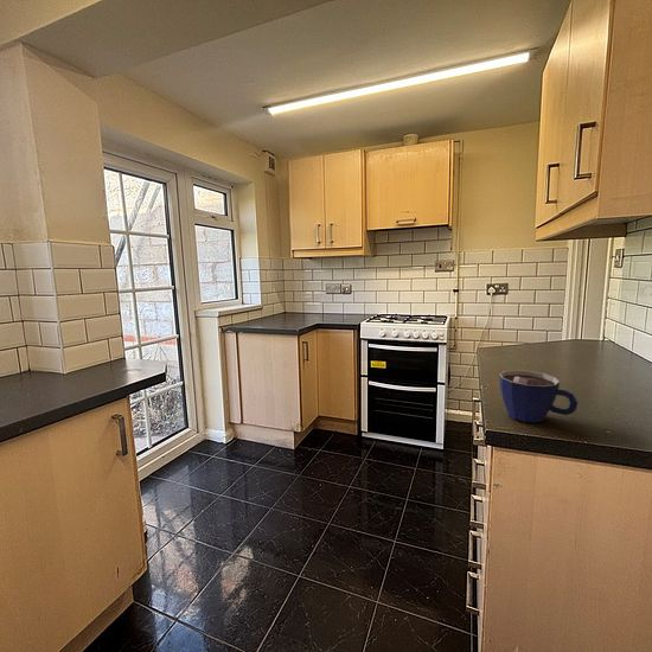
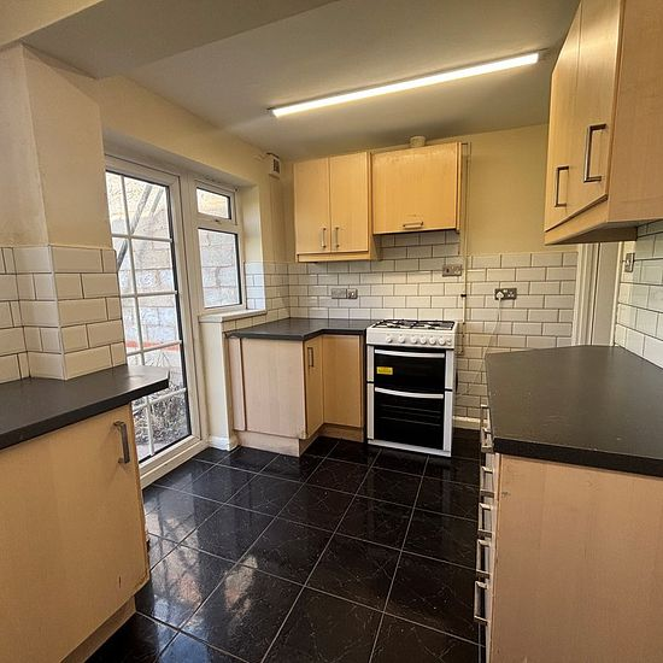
- cup [498,369,579,424]
